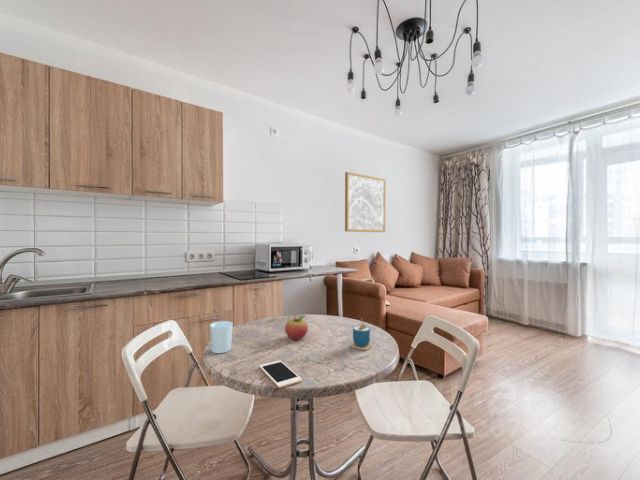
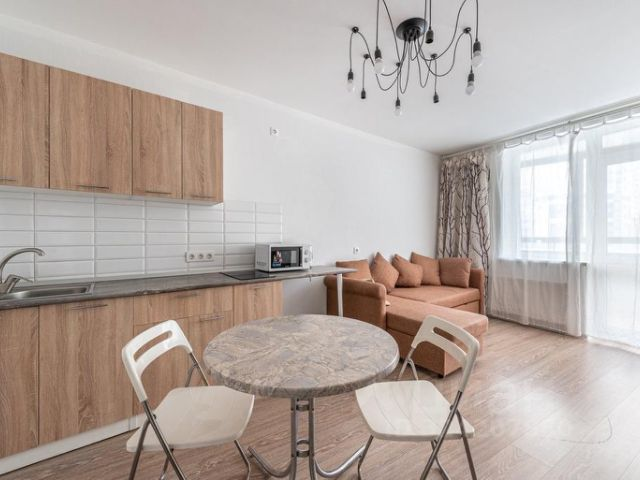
- fruit [284,315,309,341]
- wall art [344,171,387,233]
- cup [209,320,234,354]
- cup [350,317,373,351]
- cell phone [258,360,303,389]
